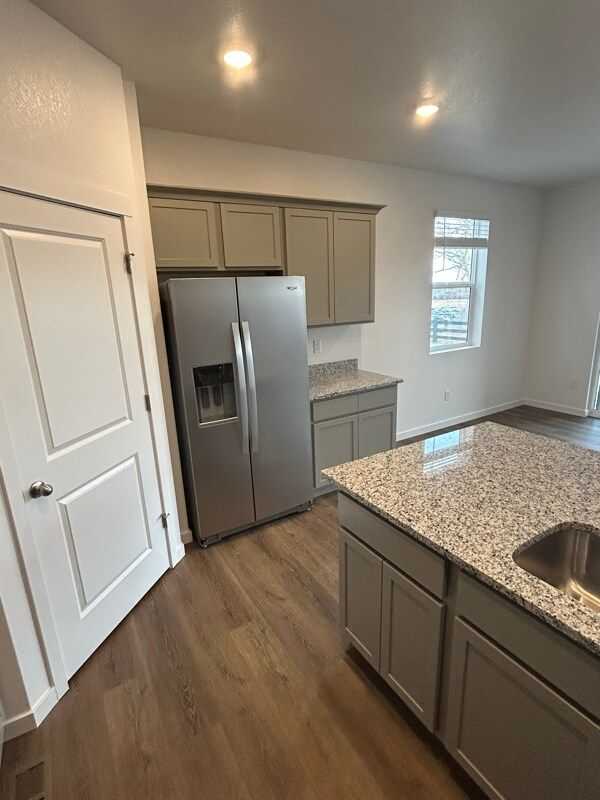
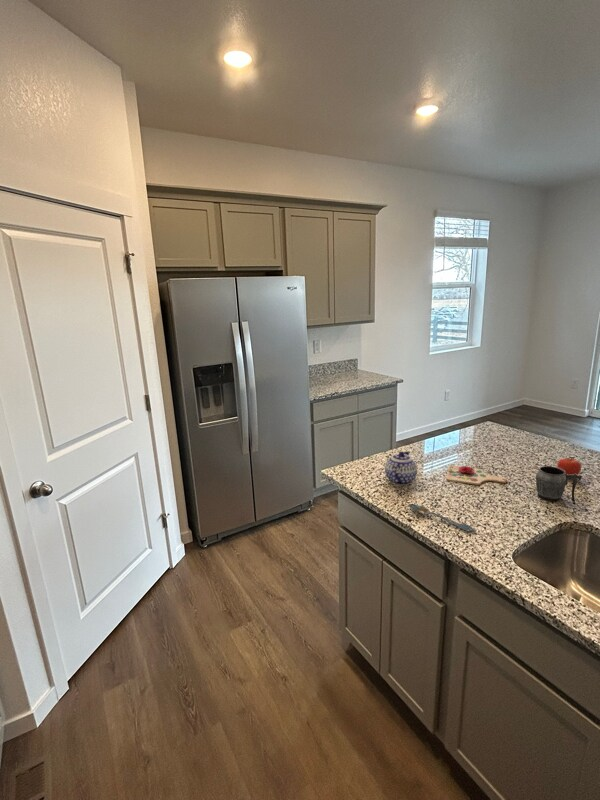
+ cutting board [445,463,508,486]
+ mug [535,465,583,502]
+ fruit [556,457,582,476]
+ teapot [384,450,418,486]
+ spoon [408,503,477,533]
